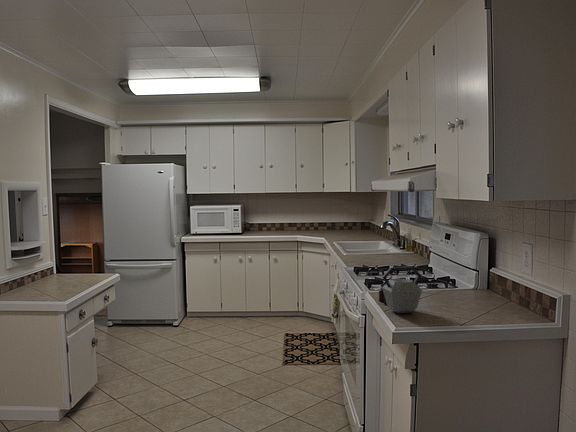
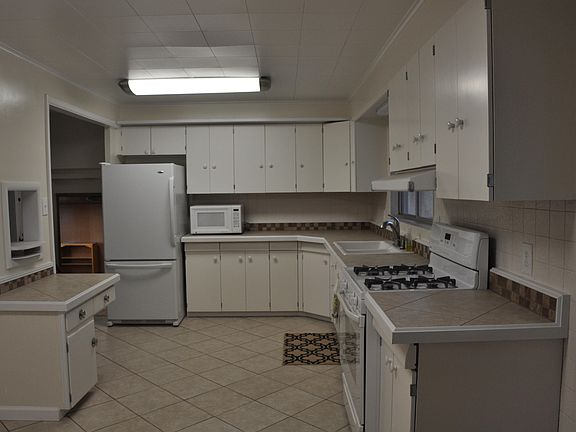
- kettle [378,265,423,314]
